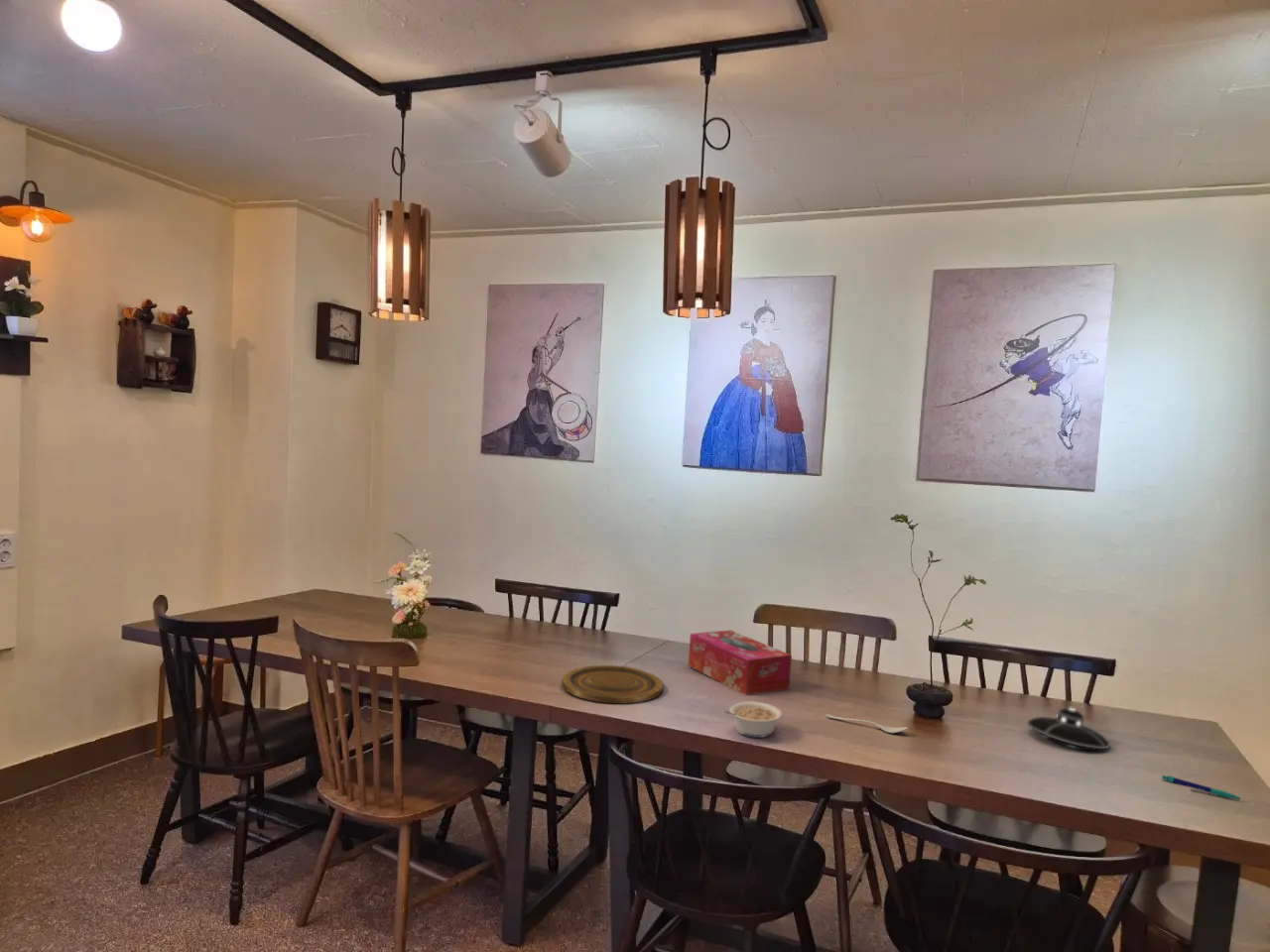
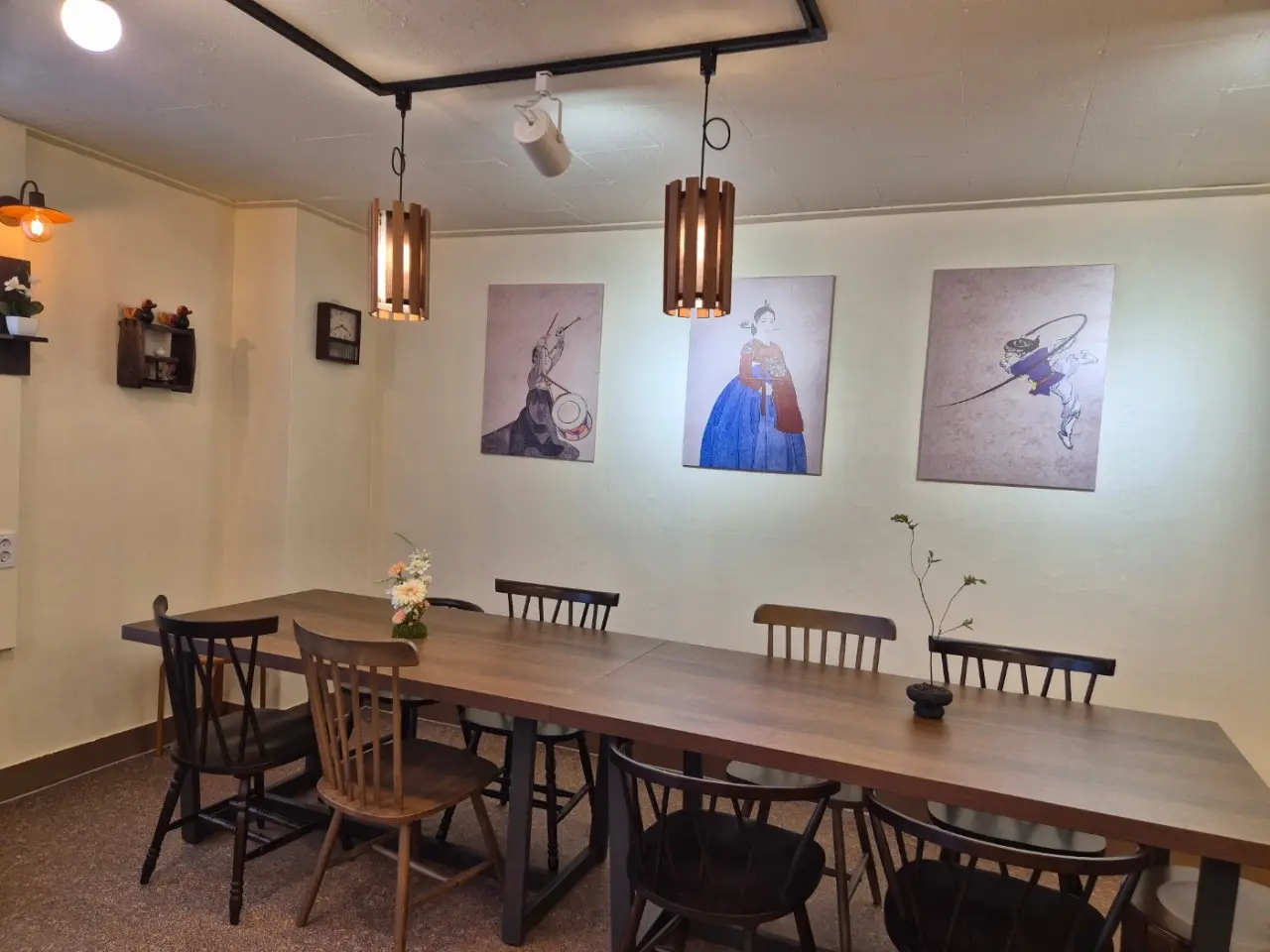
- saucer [1026,707,1111,750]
- tissue box [688,629,793,696]
- pen [1161,774,1243,800]
- spoon [826,713,909,734]
- legume [723,700,783,739]
- plate [561,664,665,705]
